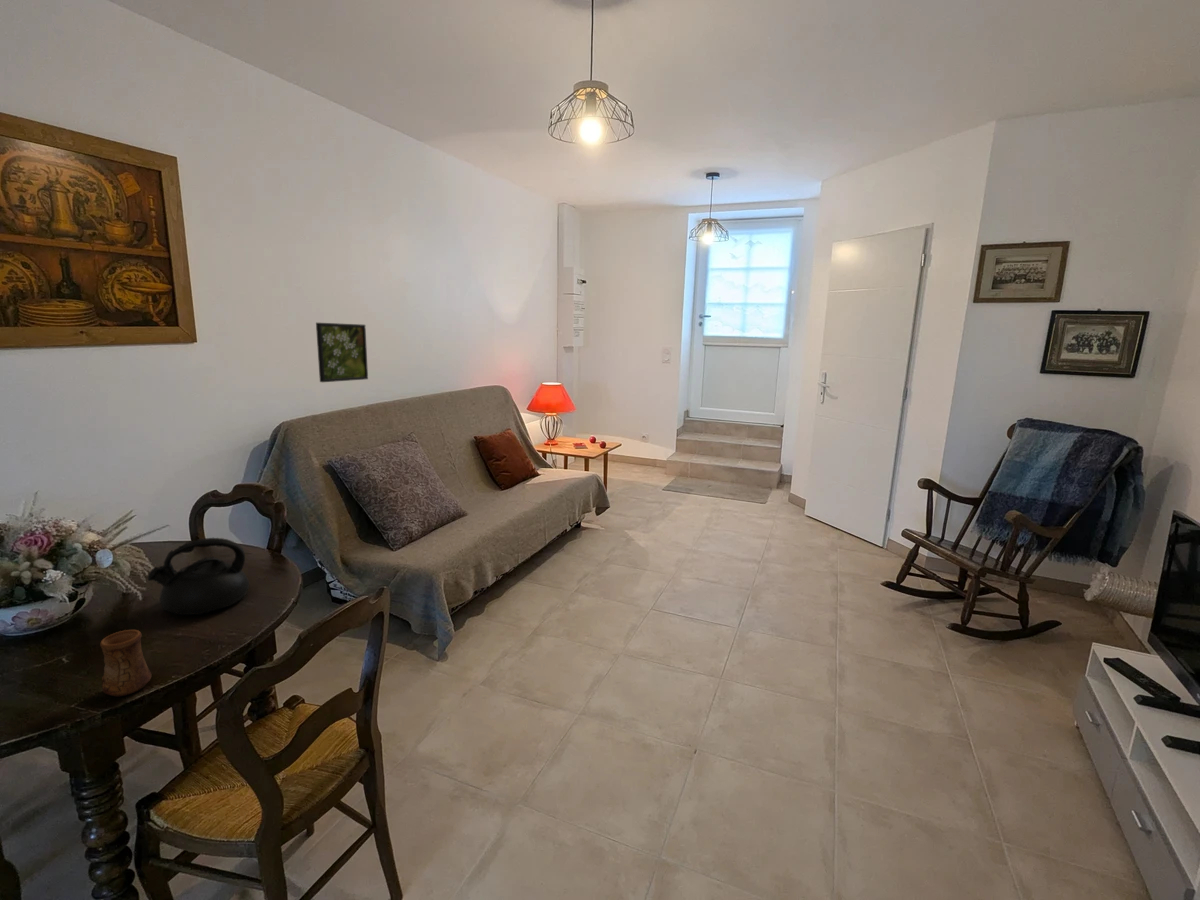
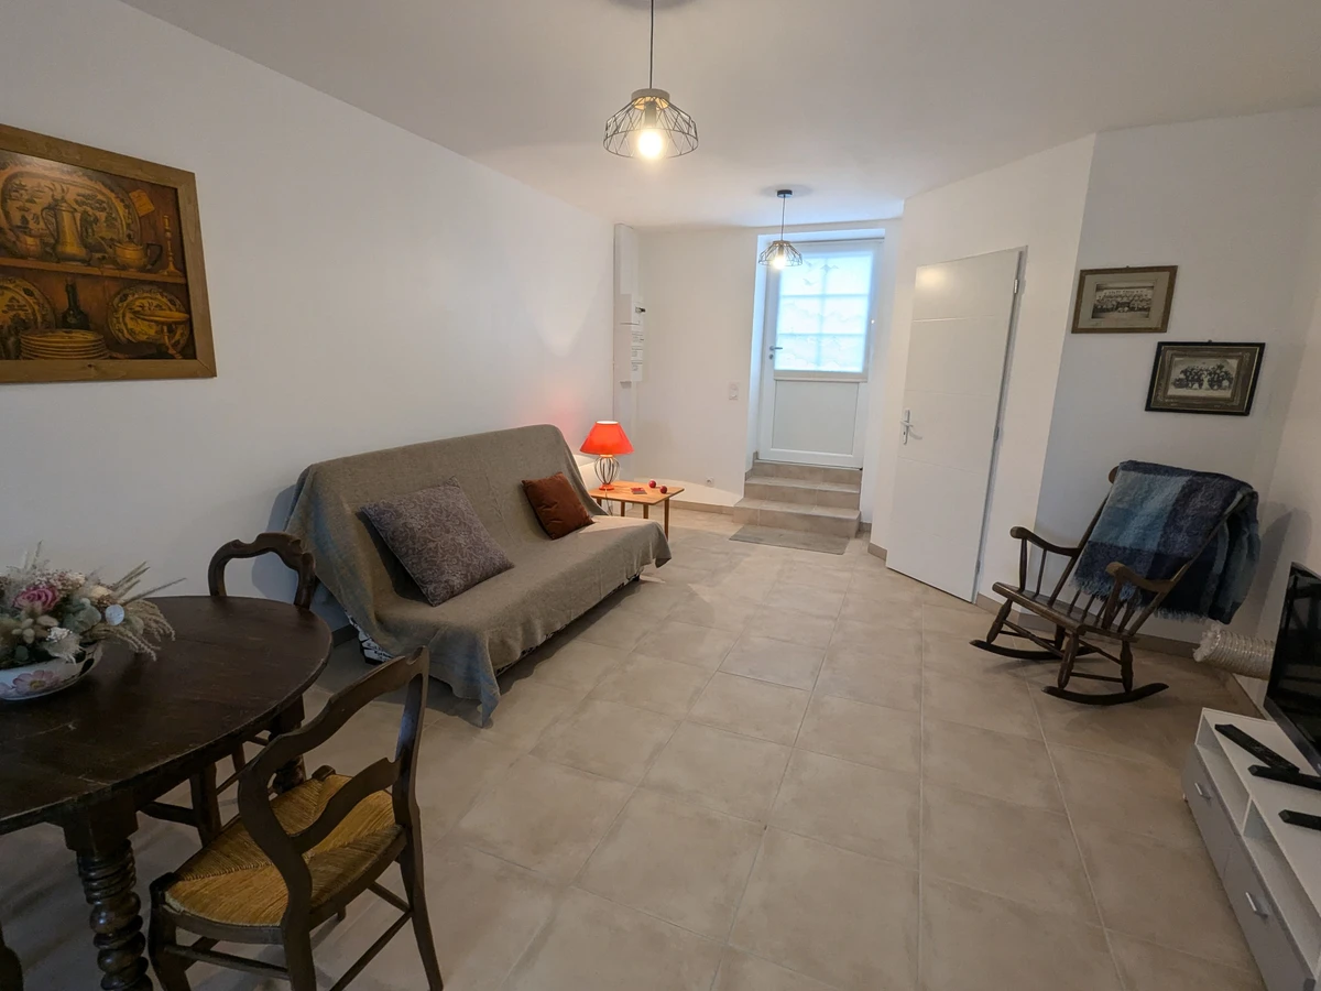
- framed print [315,322,369,383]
- cup [99,629,152,698]
- teapot [146,537,250,616]
